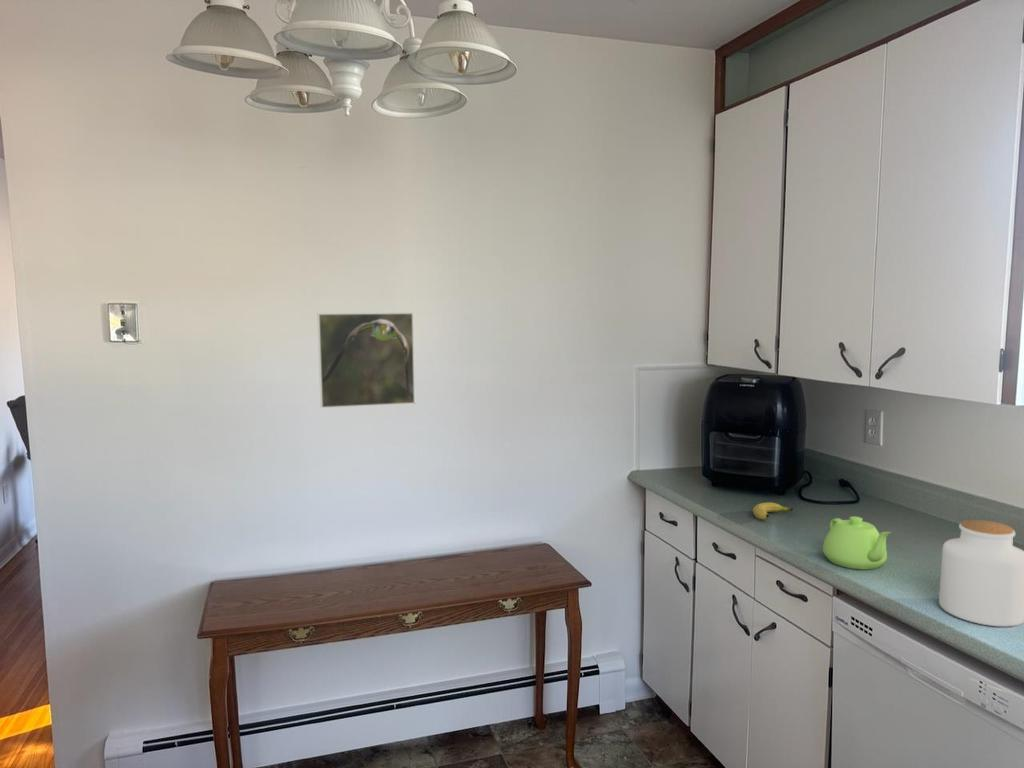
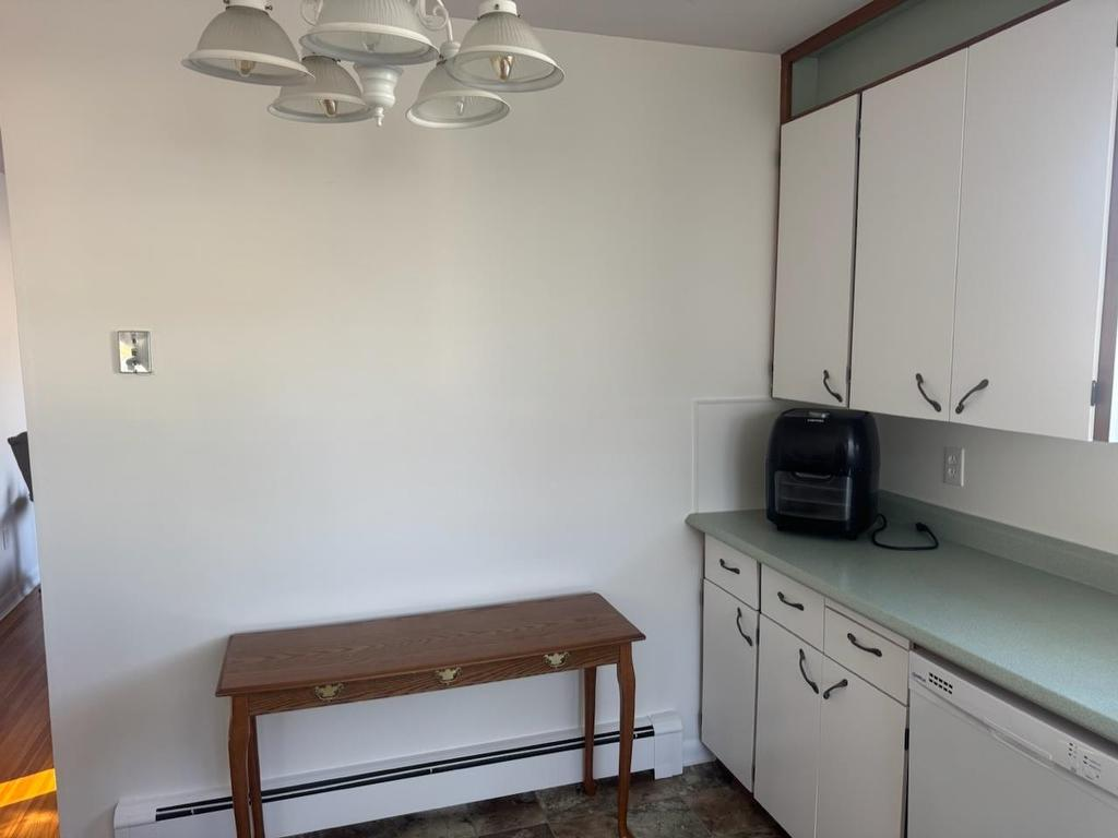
- jar [938,519,1024,627]
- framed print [316,311,416,409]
- fruit [752,502,794,520]
- teapot [822,515,892,571]
